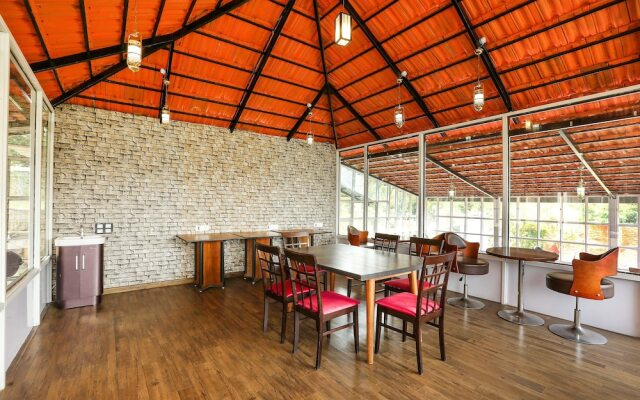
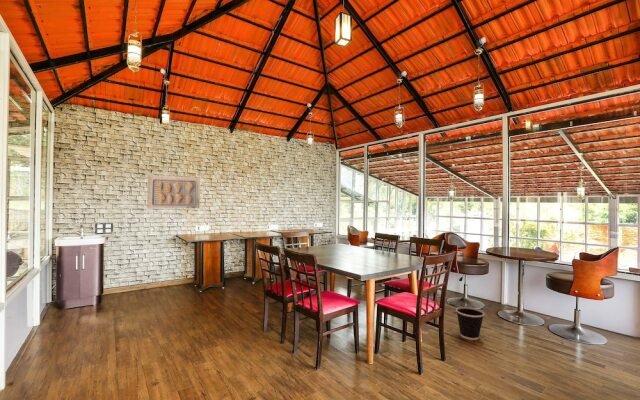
+ wastebasket [455,306,485,341]
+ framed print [146,174,201,210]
